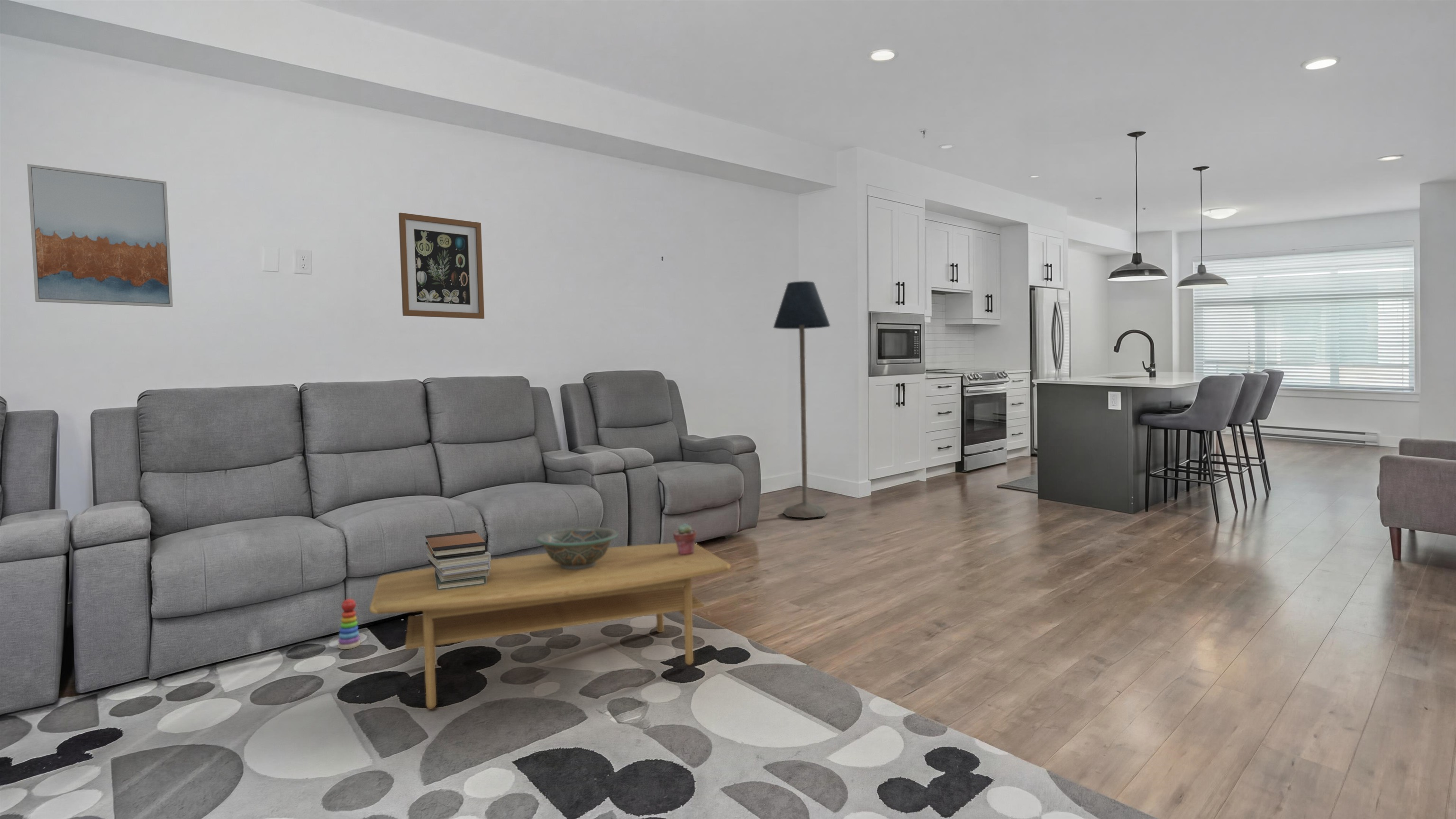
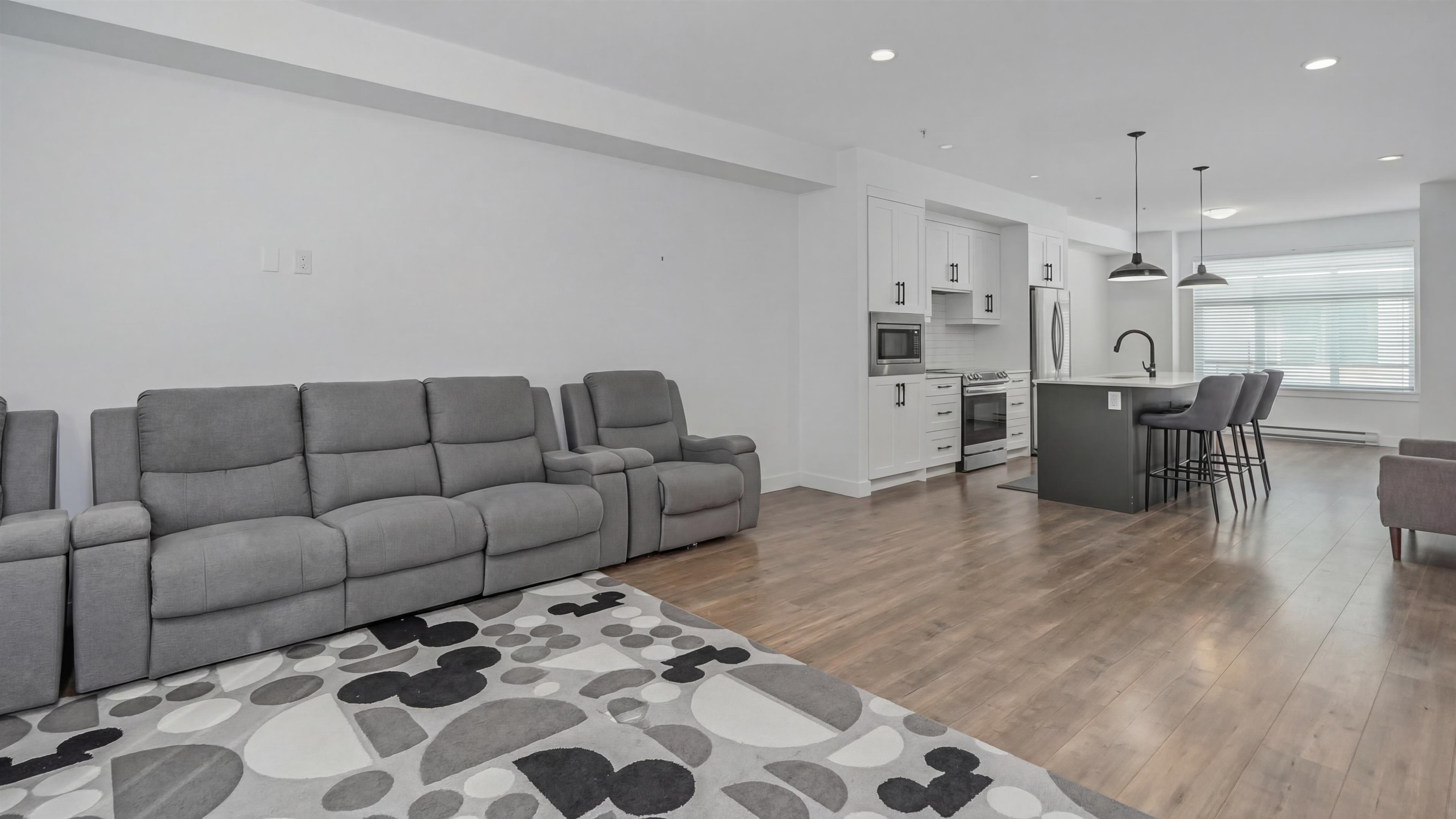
- book stack [425,530,491,591]
- floor lamp [773,281,831,519]
- wall art [27,164,173,308]
- stacking toy [337,598,361,650]
- coffee table [369,543,731,710]
- potted succulent [673,523,697,555]
- wall art [398,212,485,319]
- decorative bowl [535,527,619,570]
